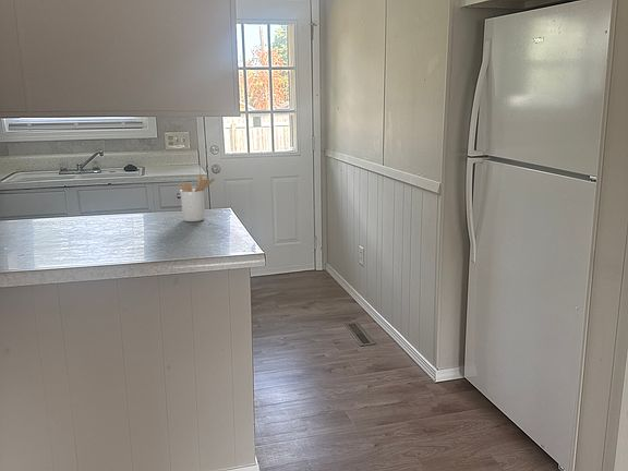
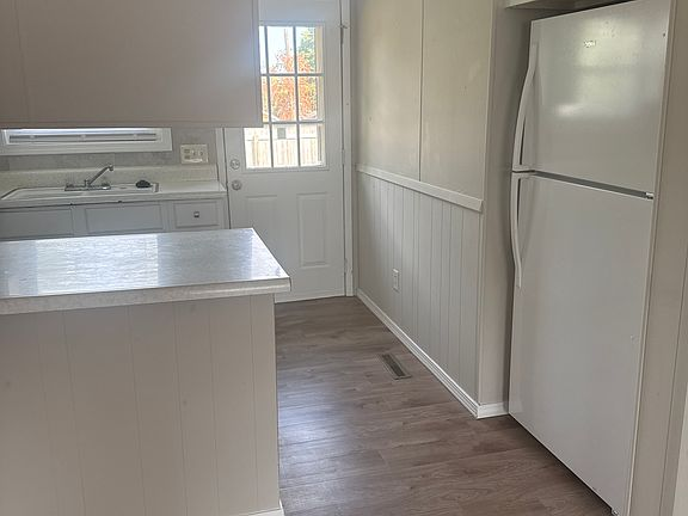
- utensil holder [179,173,216,222]
